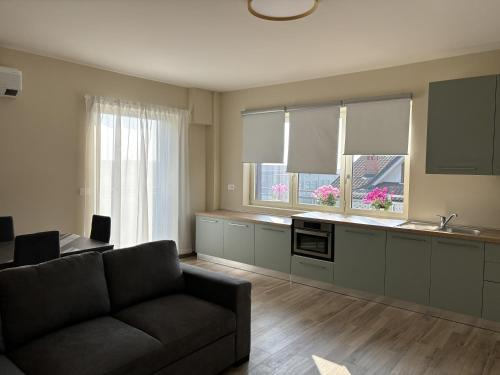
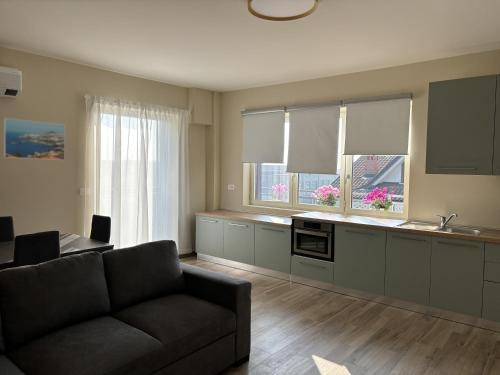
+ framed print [3,117,66,161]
